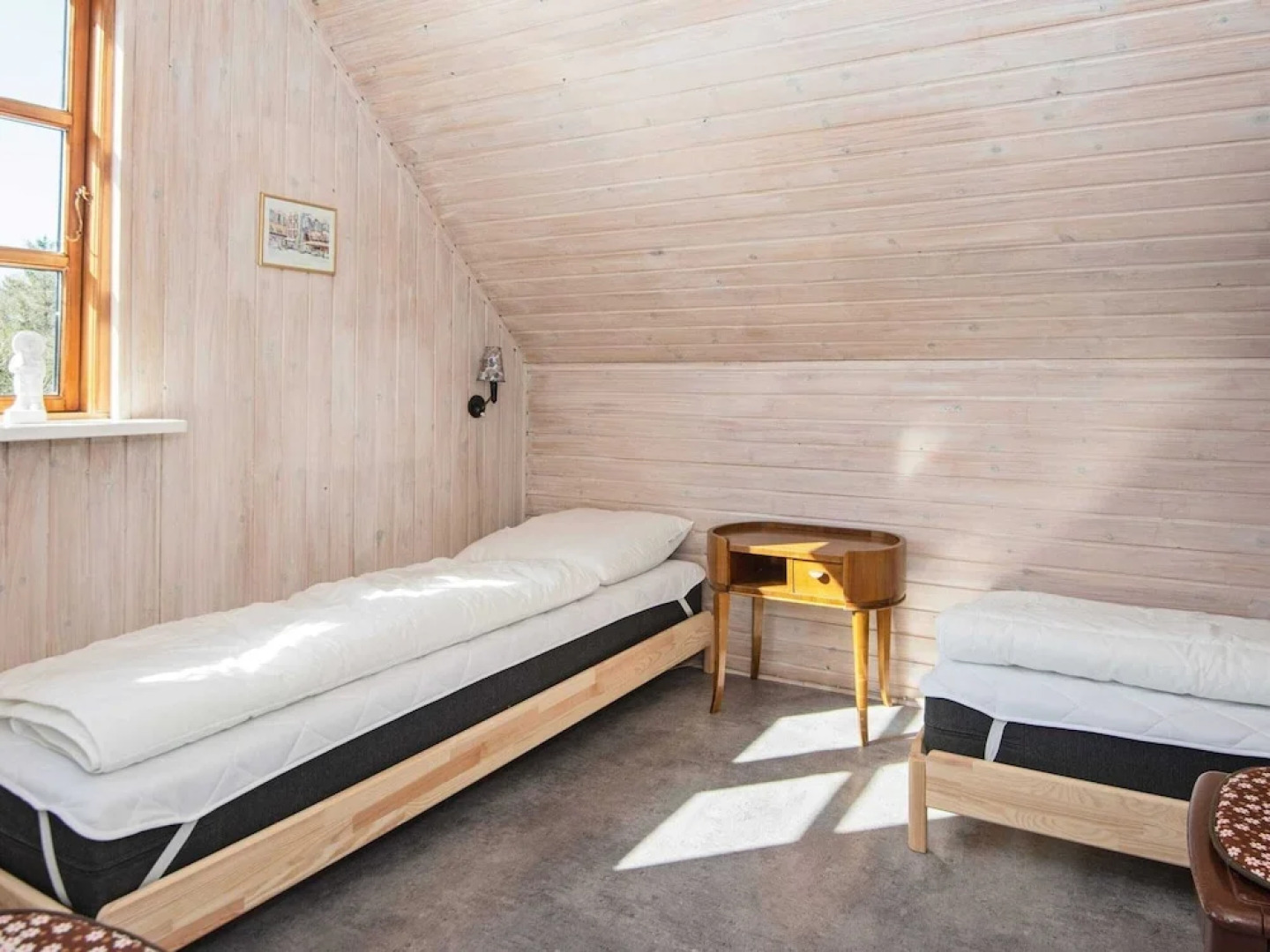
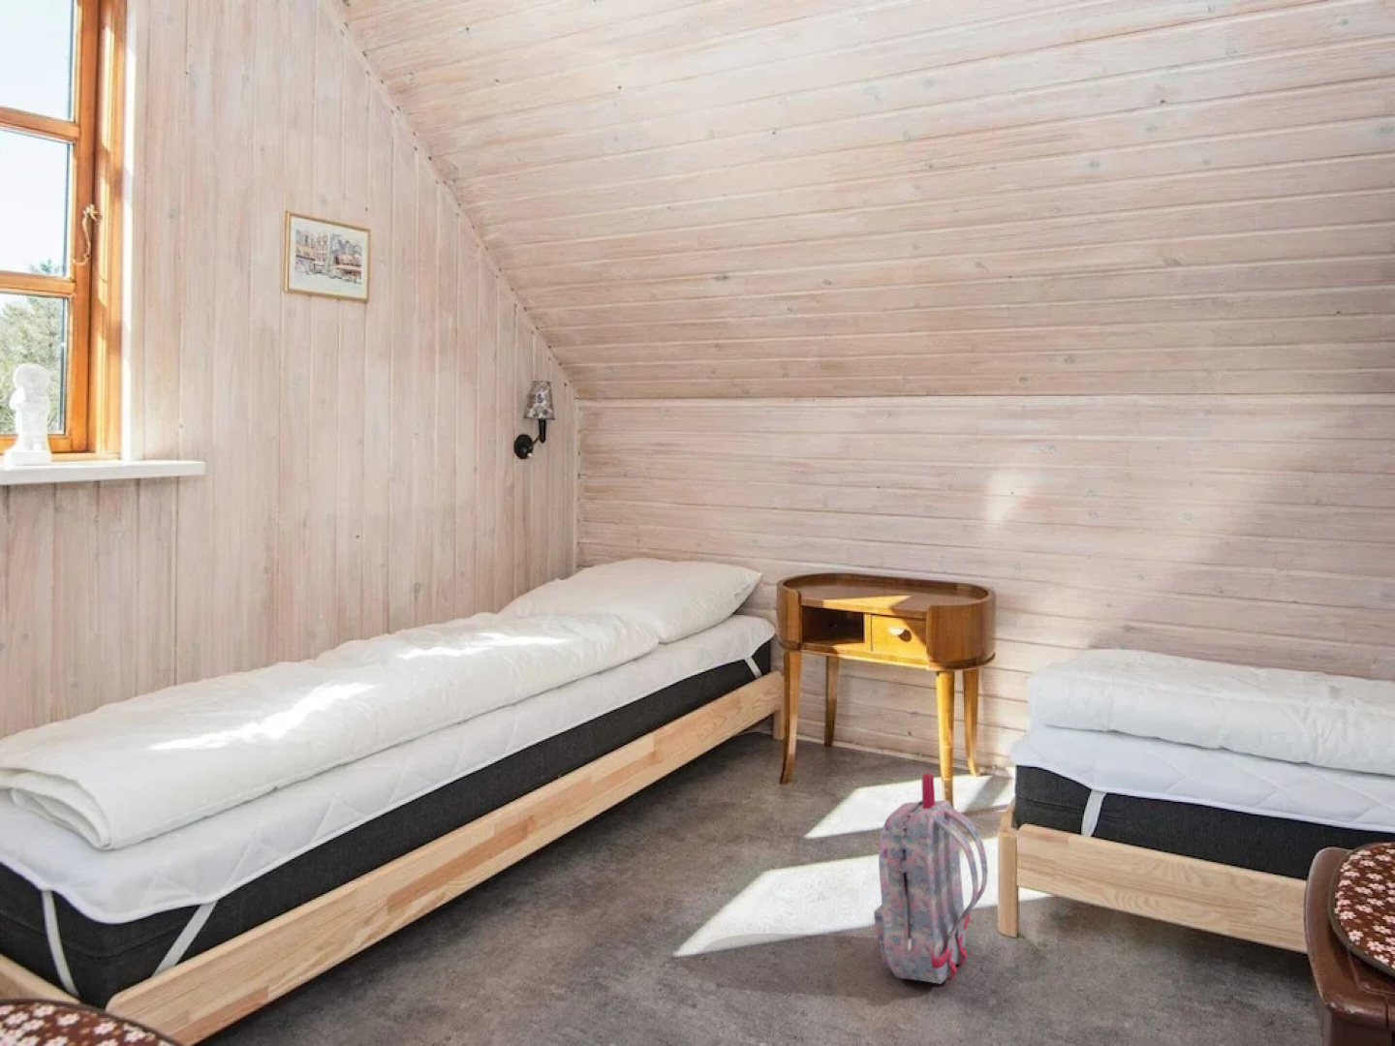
+ backpack [873,772,989,984]
